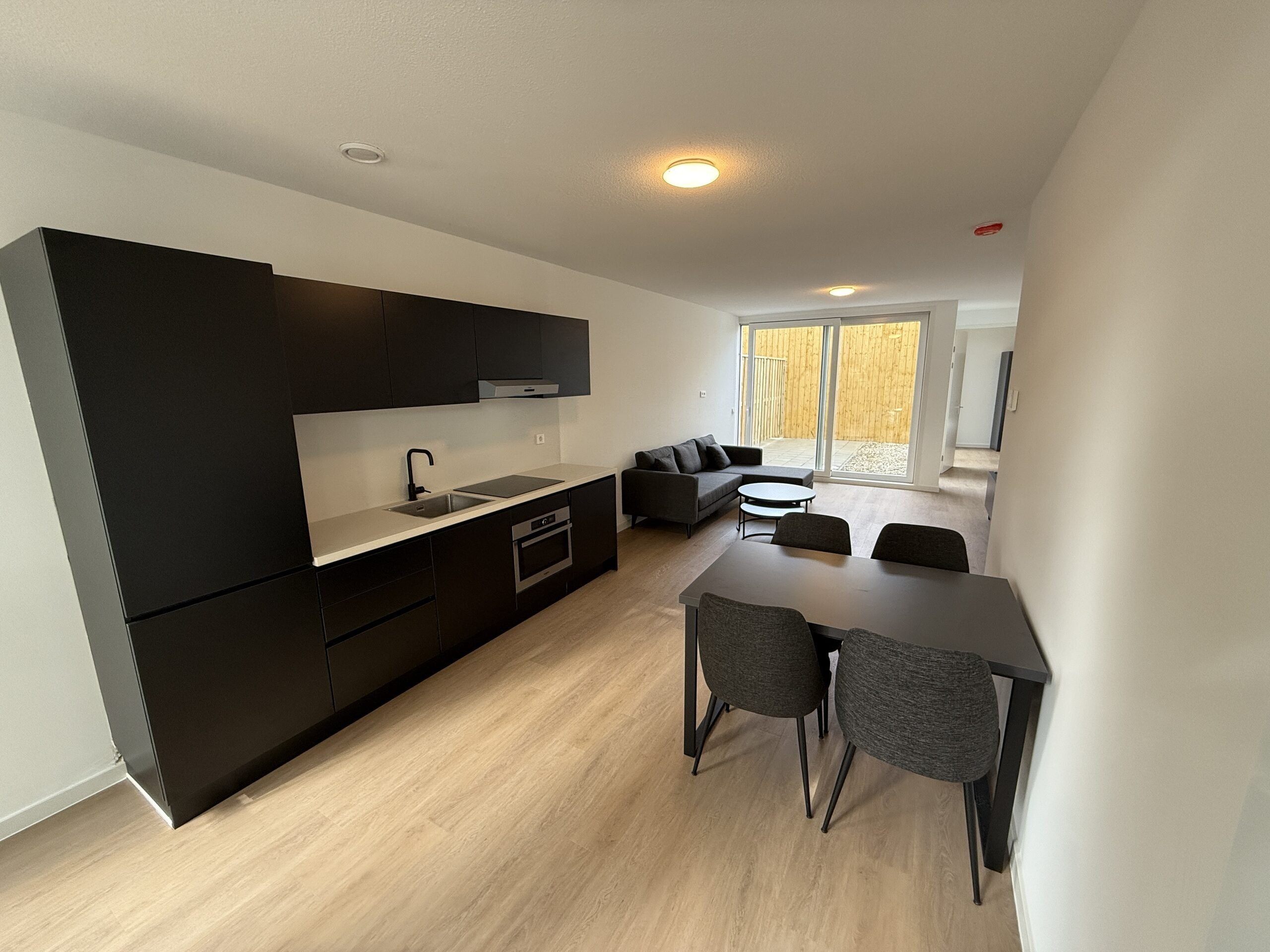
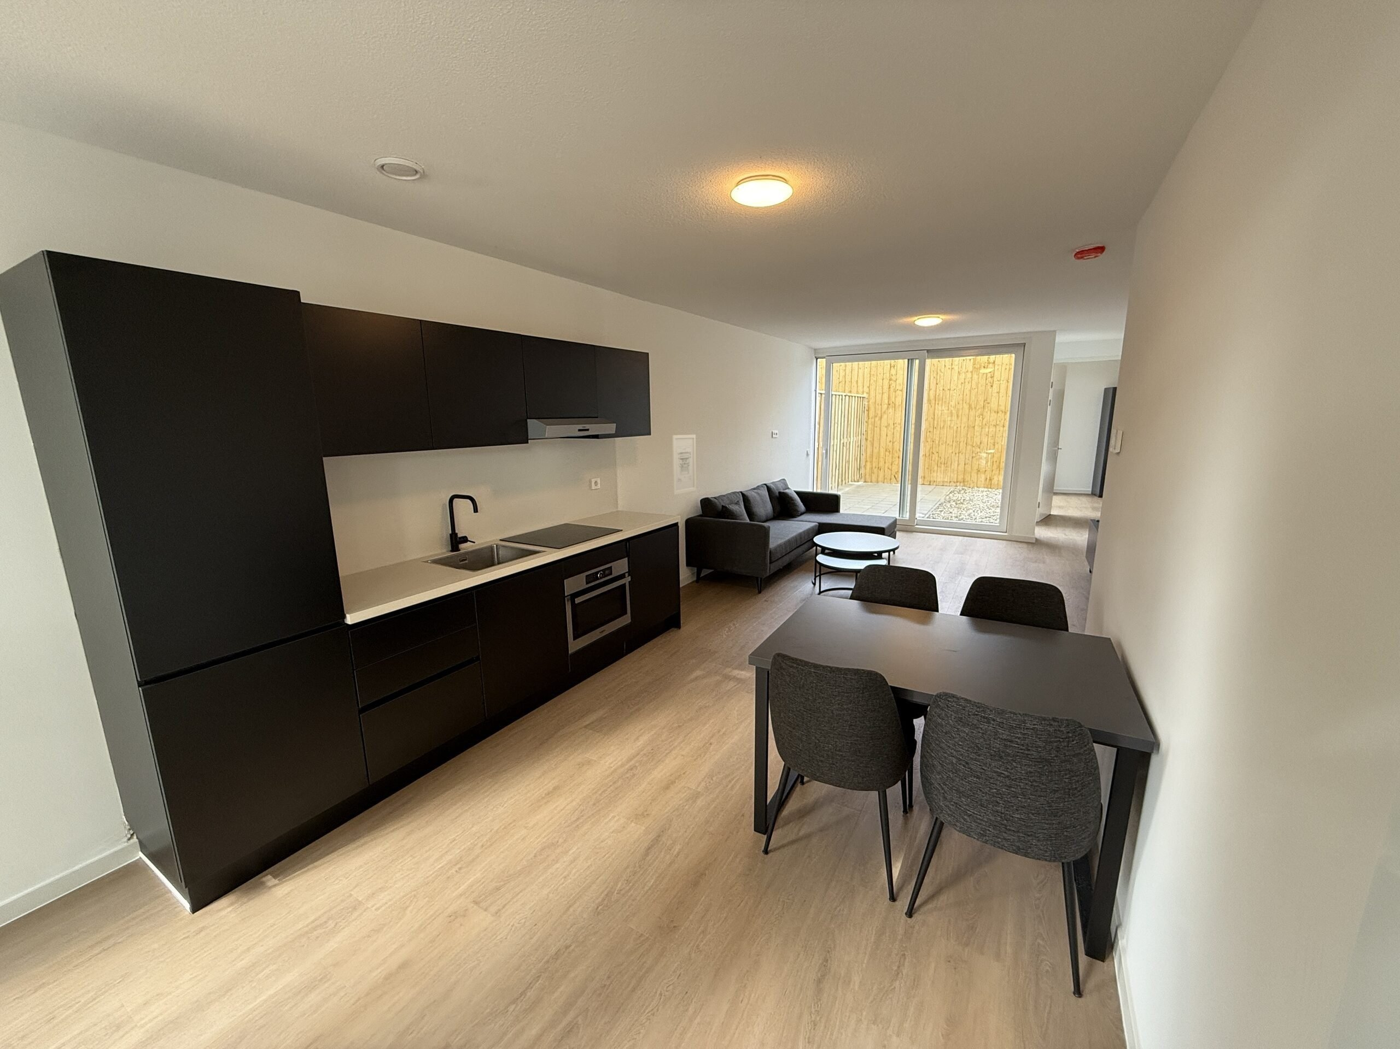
+ wall art [671,434,697,496]
